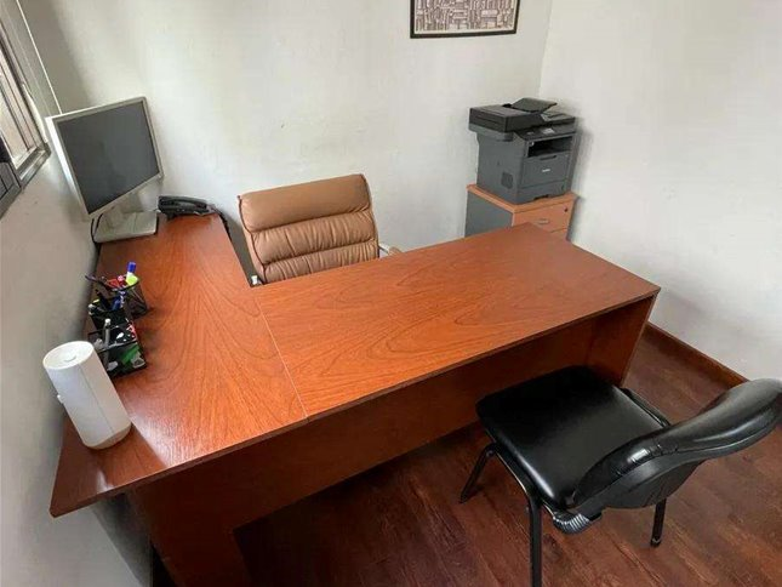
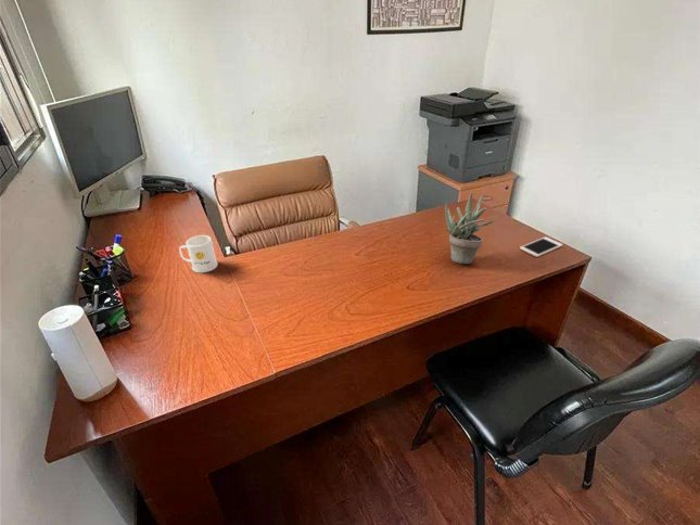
+ cell phone [519,235,564,258]
+ succulent plant [444,191,496,265]
+ mug [178,234,219,273]
